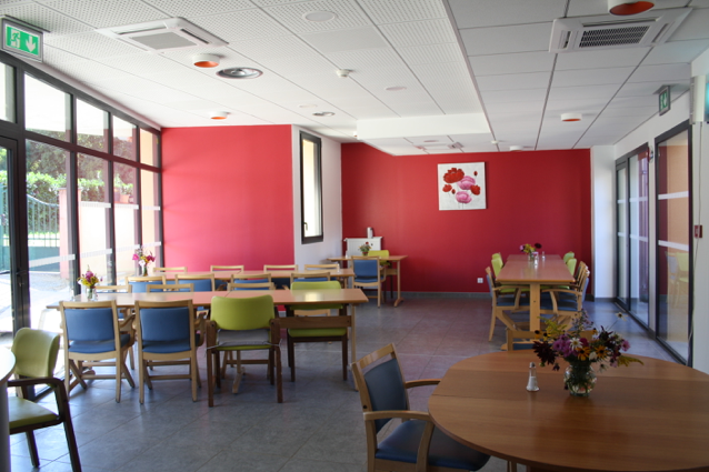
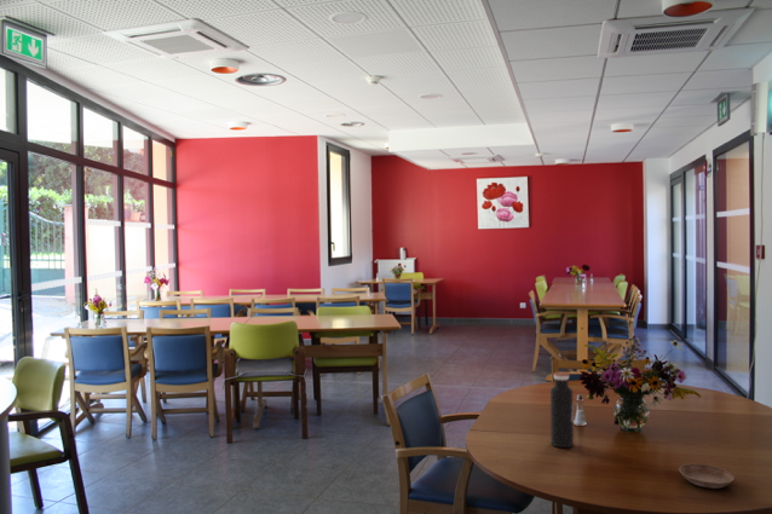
+ water bottle [549,371,575,449]
+ saucer [678,463,734,490]
